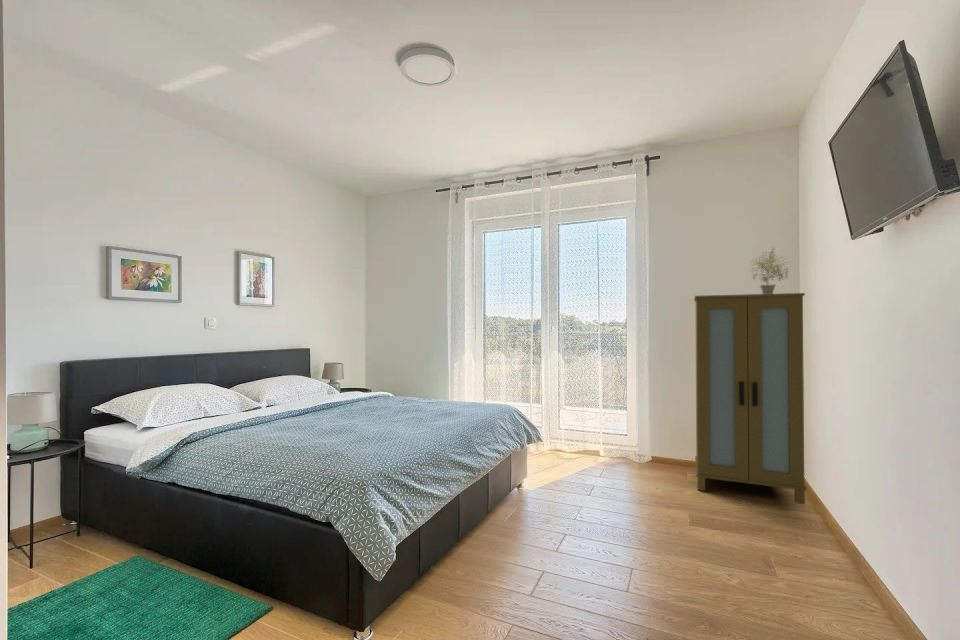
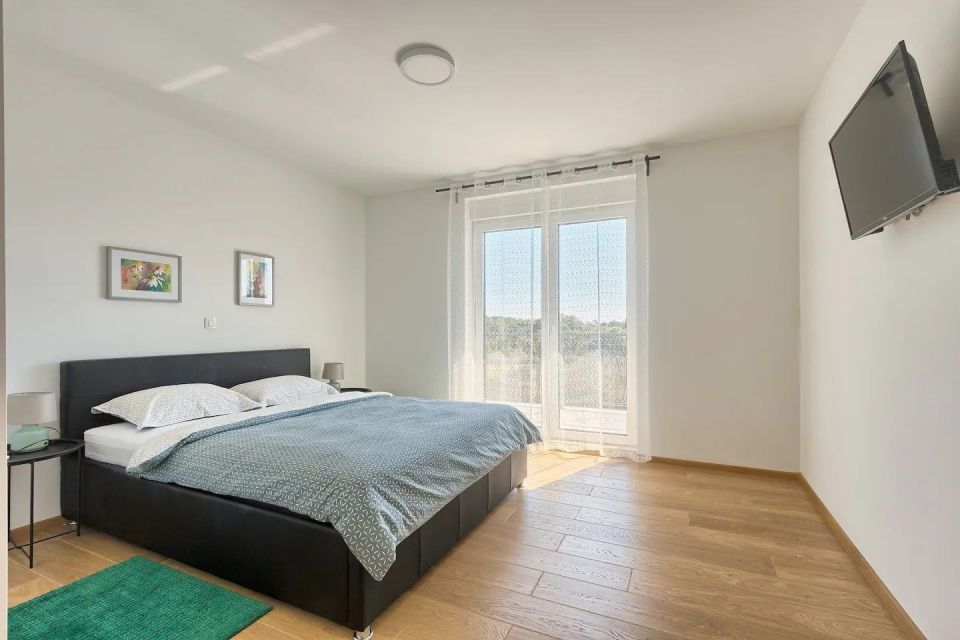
- cabinet [693,292,808,506]
- potted plant [749,246,792,294]
